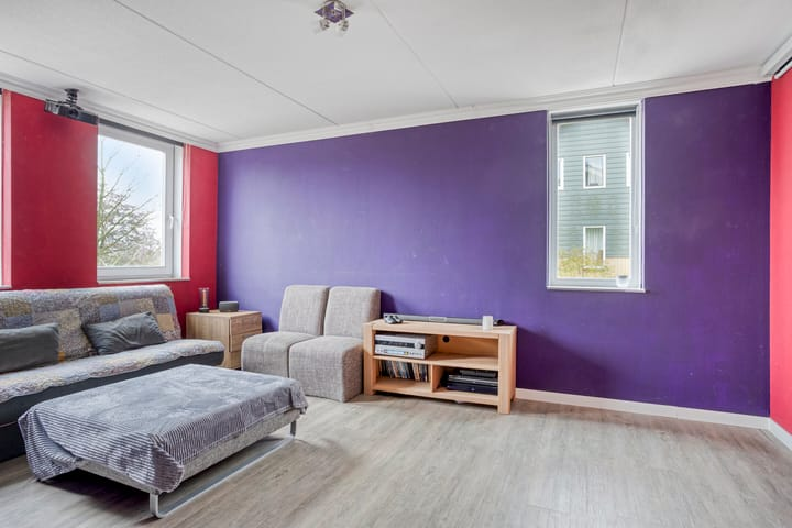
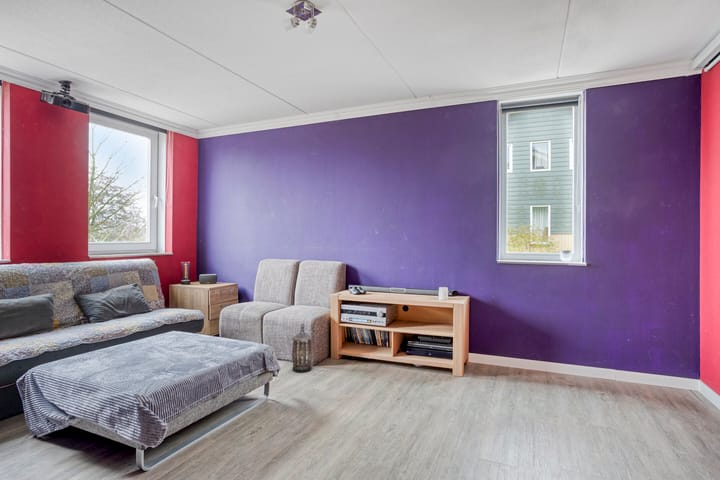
+ lantern [291,323,314,374]
